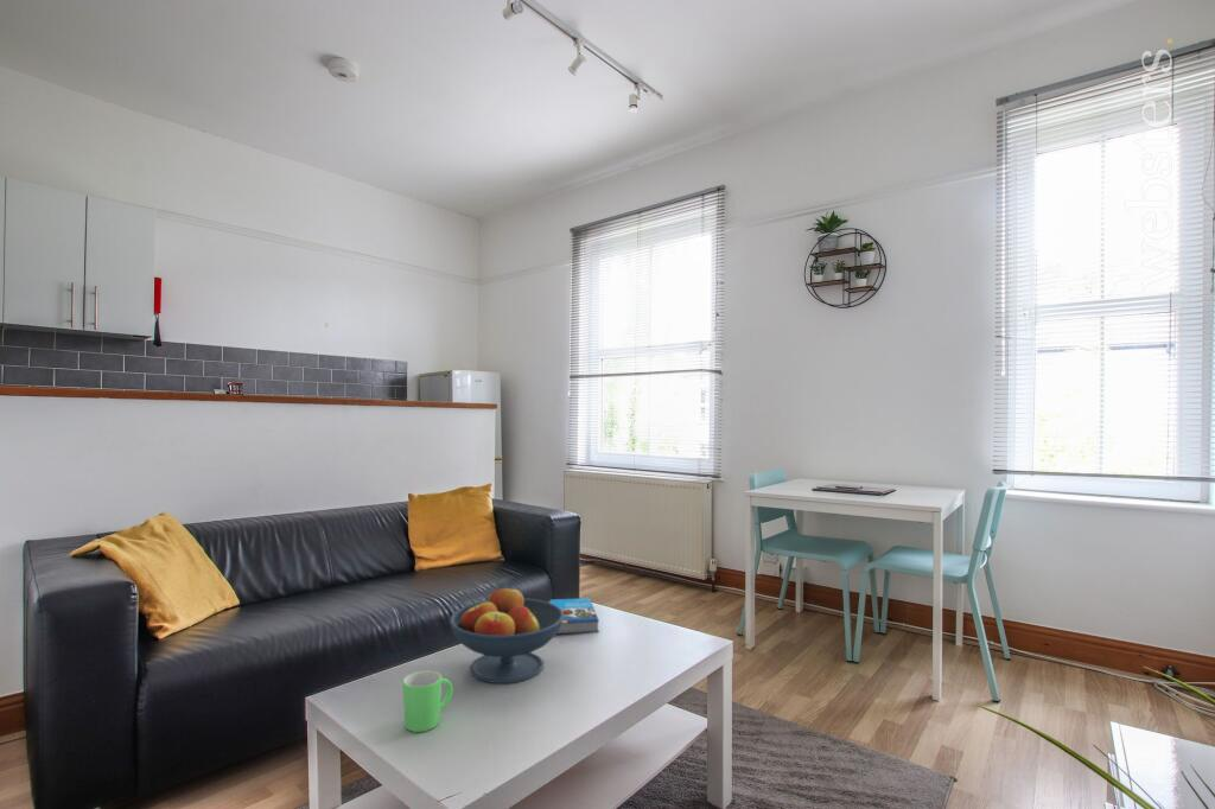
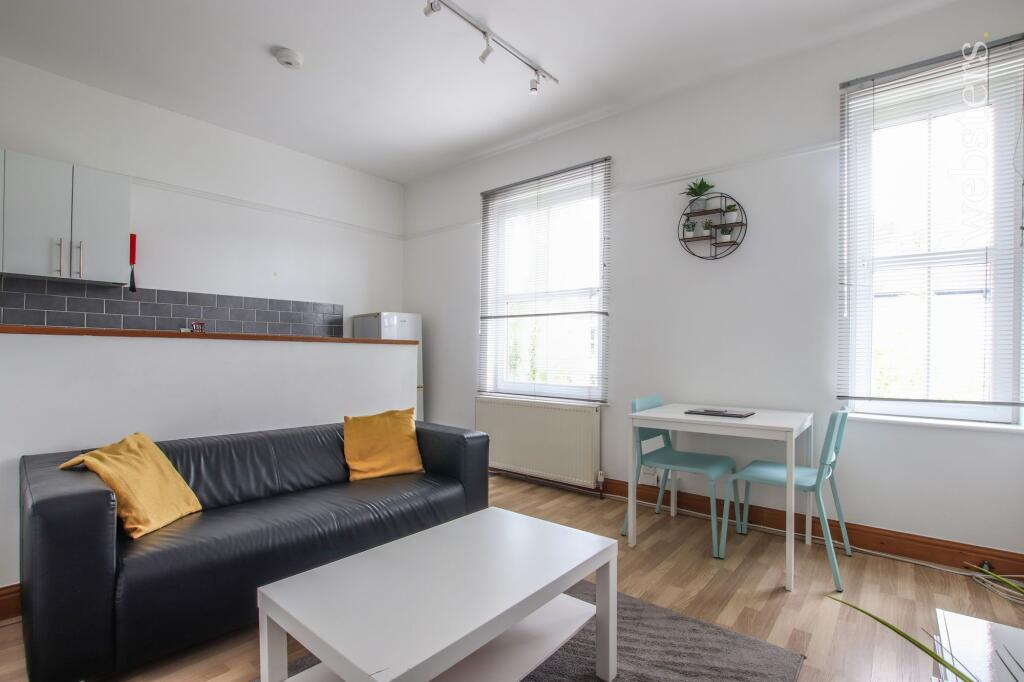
- book [548,597,600,636]
- fruit bowl [449,584,565,684]
- mug [402,669,454,733]
